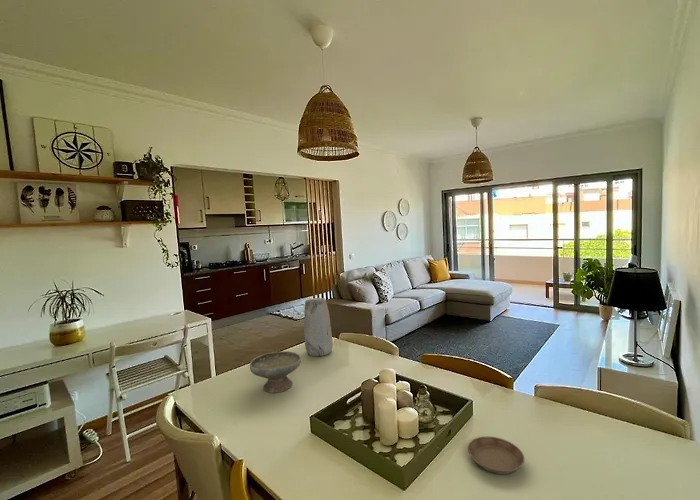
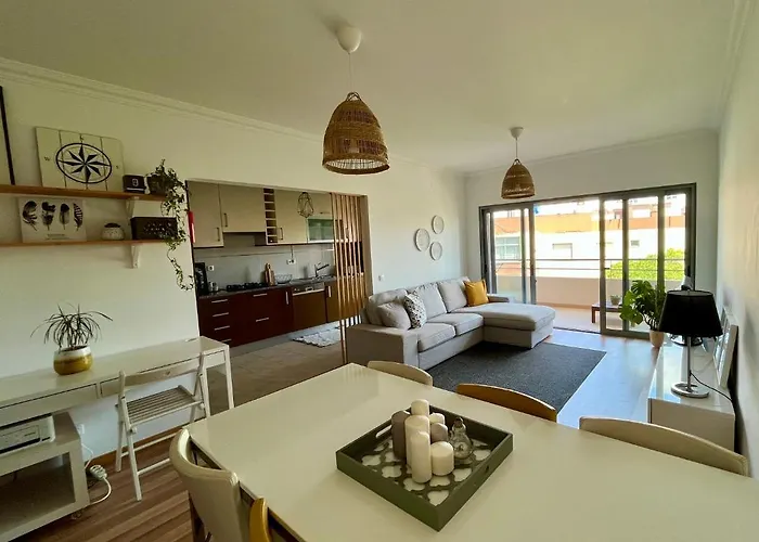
- bowl [249,350,302,394]
- vase [303,297,333,357]
- saucer [467,436,525,475]
